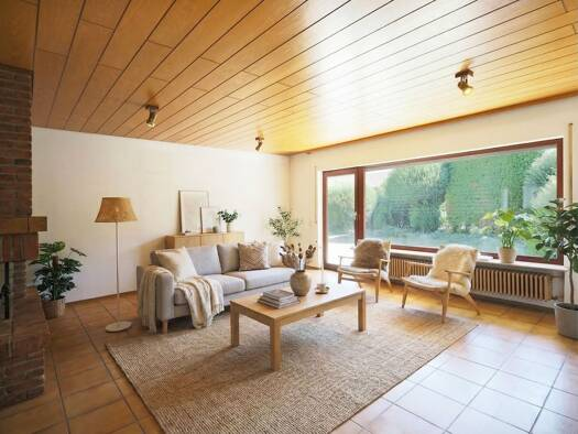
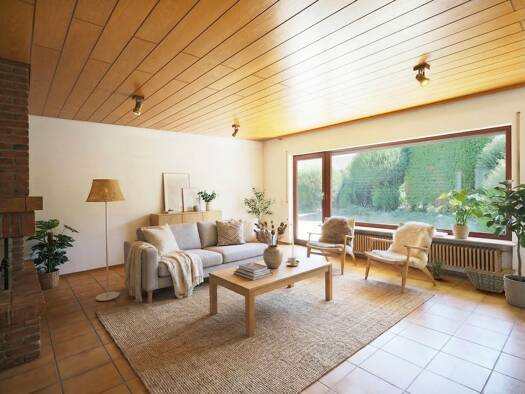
+ potted plant [427,253,449,280]
+ basket [463,264,517,294]
